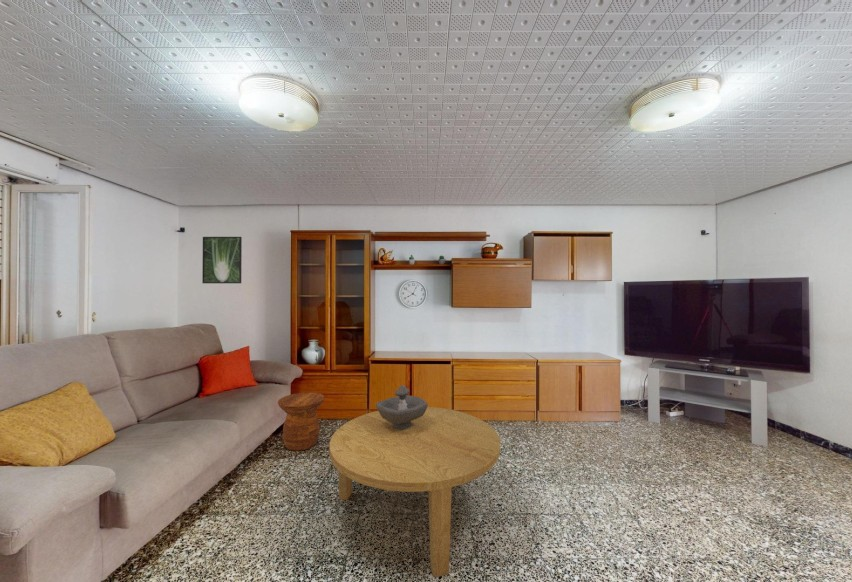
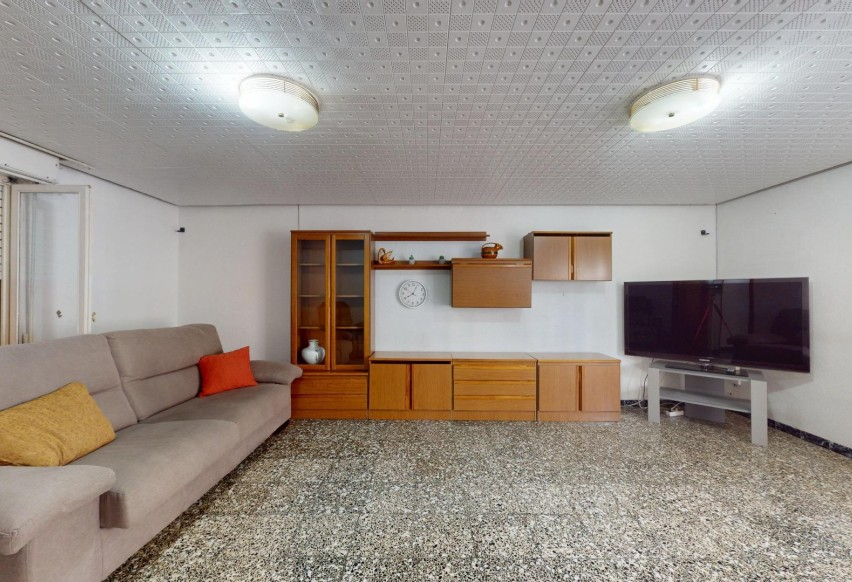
- decorative bowl [375,384,429,430]
- coffee table [328,406,501,578]
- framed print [201,236,243,284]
- side table [277,391,325,452]
